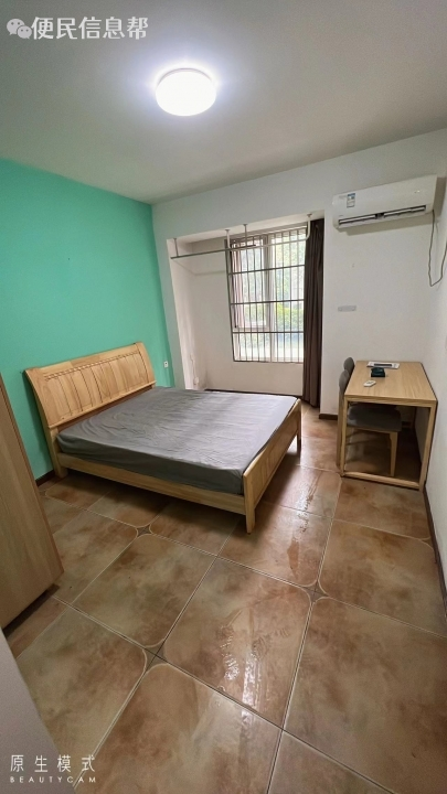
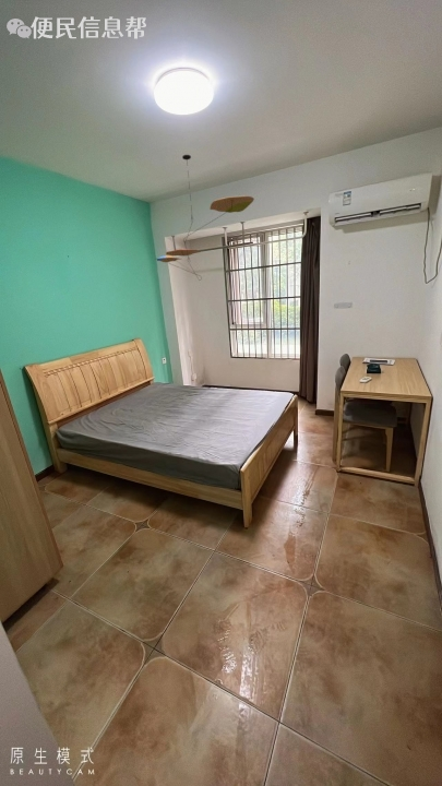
+ ceiling mobile [155,154,255,282]
